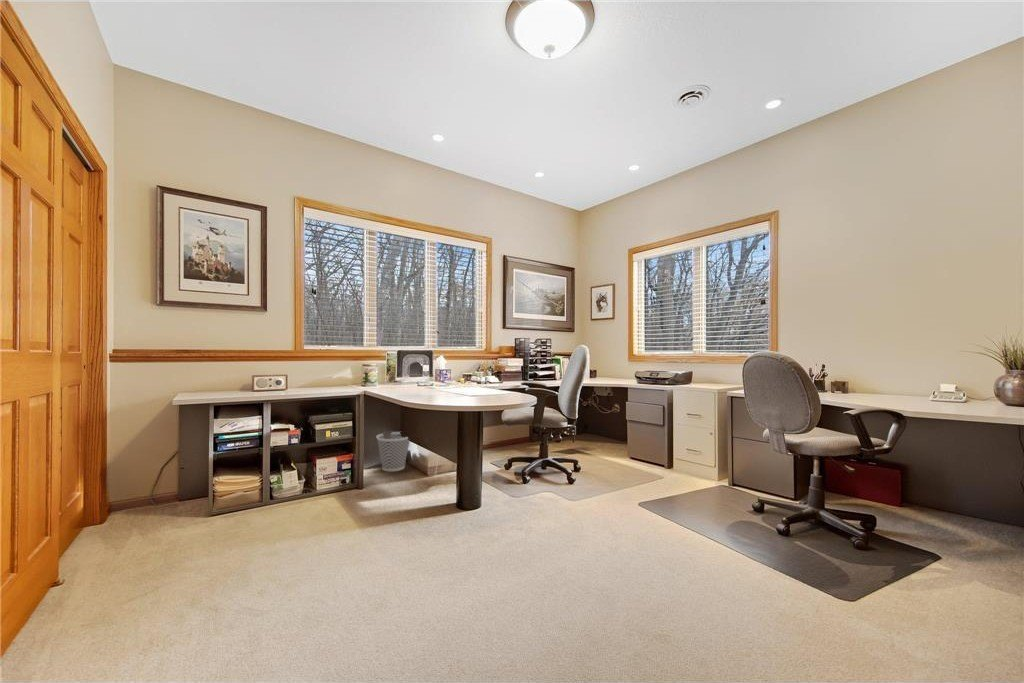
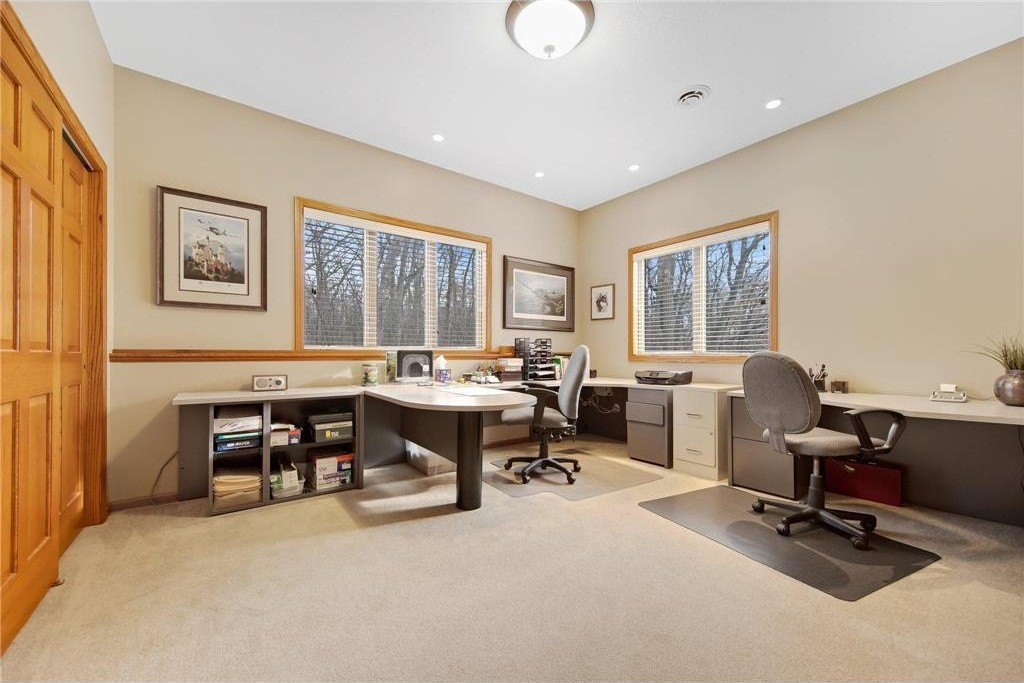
- wastebasket [375,431,410,472]
